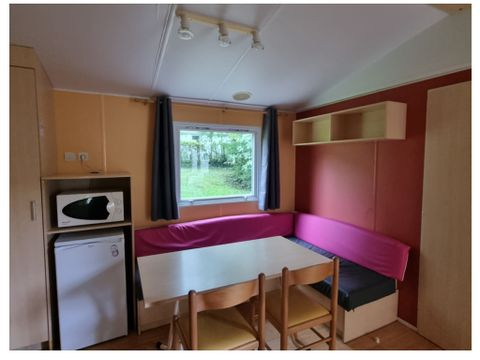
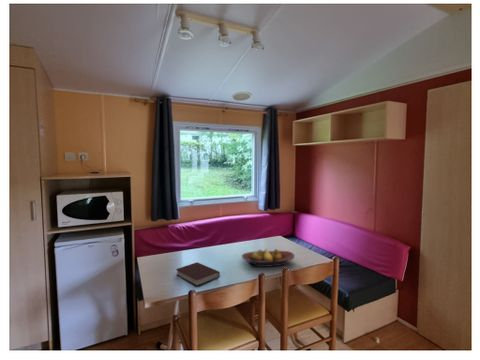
+ book [175,261,221,287]
+ fruit bowl [241,248,296,268]
